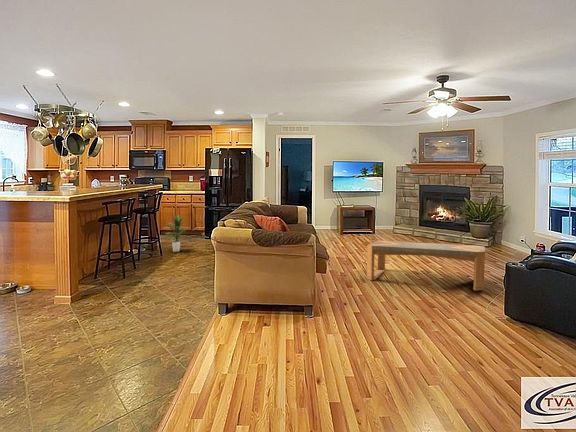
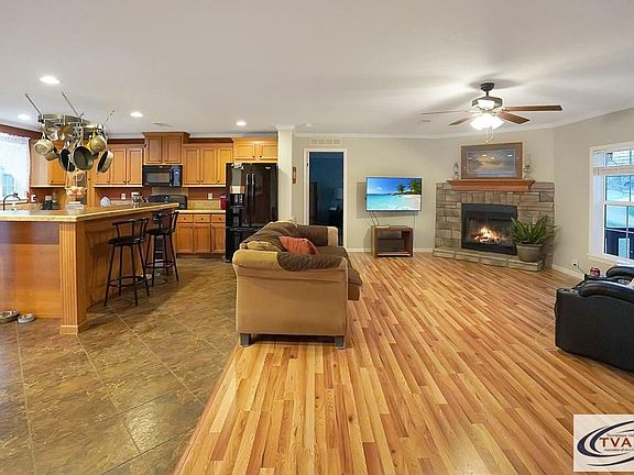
- indoor plant [163,214,193,253]
- coffee table [366,240,486,292]
